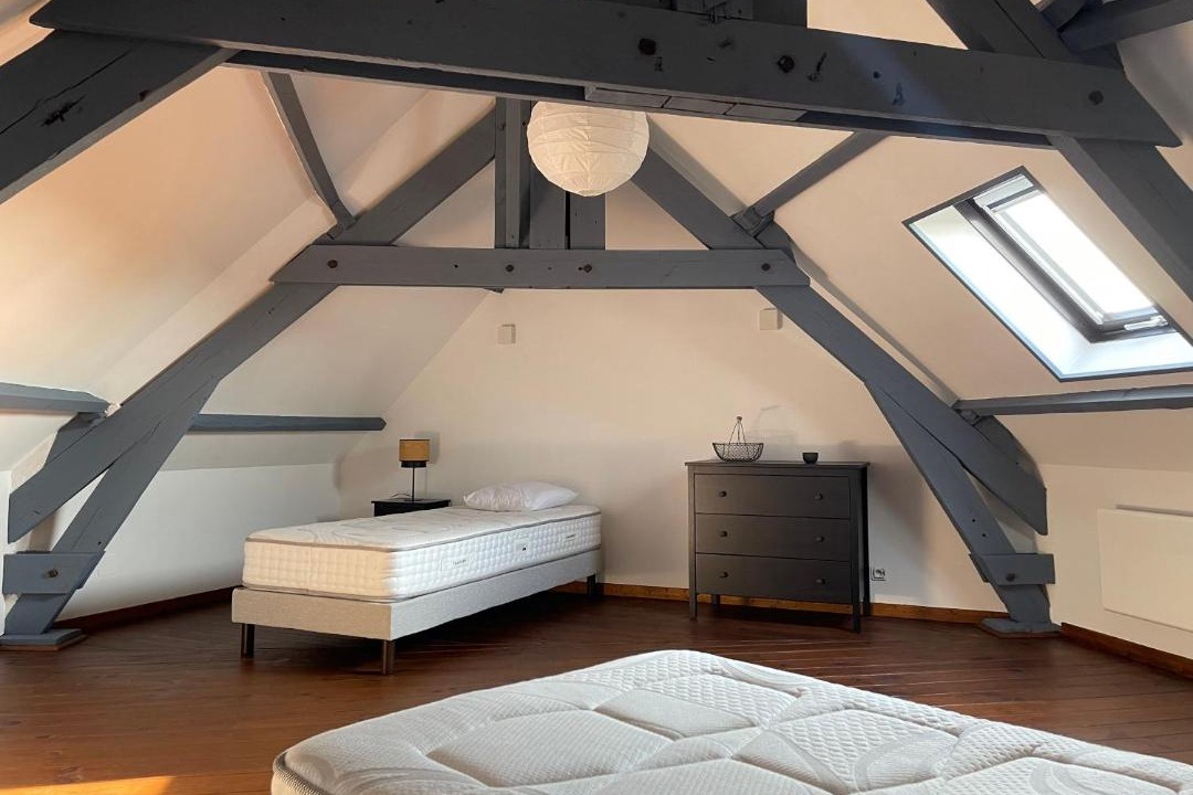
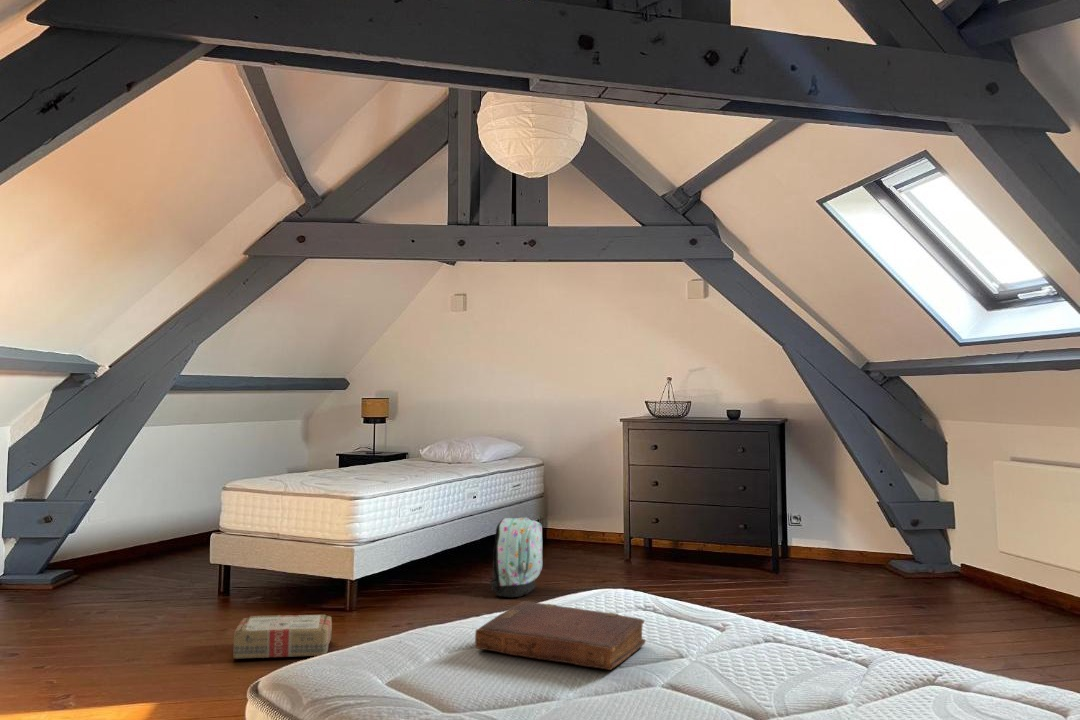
+ diary [474,600,647,671]
+ carton [232,614,333,660]
+ backpack [489,517,543,598]
